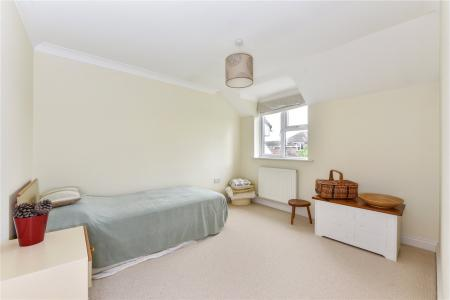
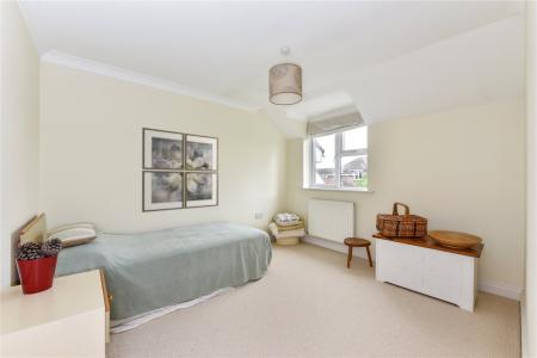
+ wall art [141,126,220,214]
